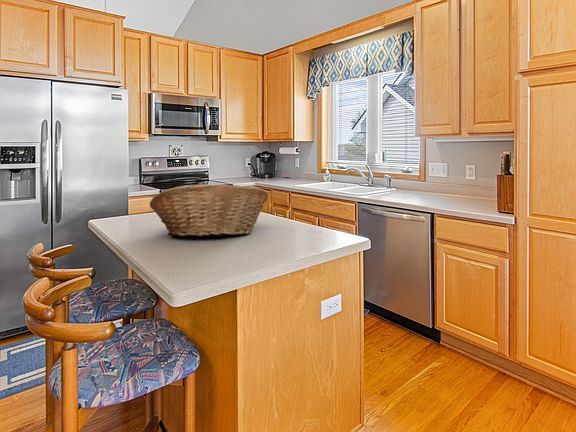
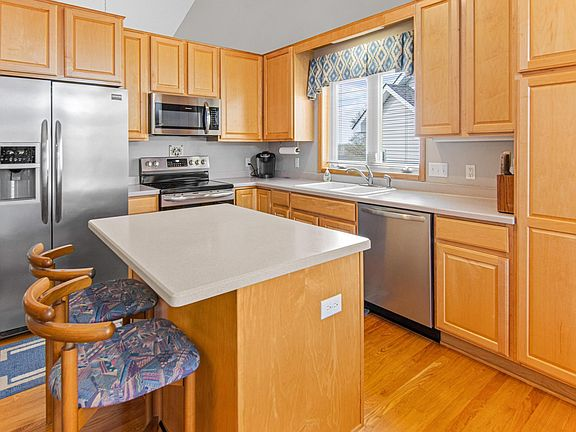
- fruit basket [149,183,269,237]
